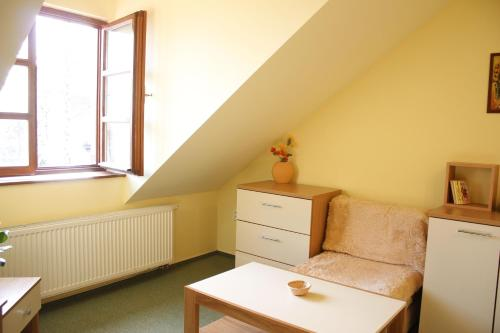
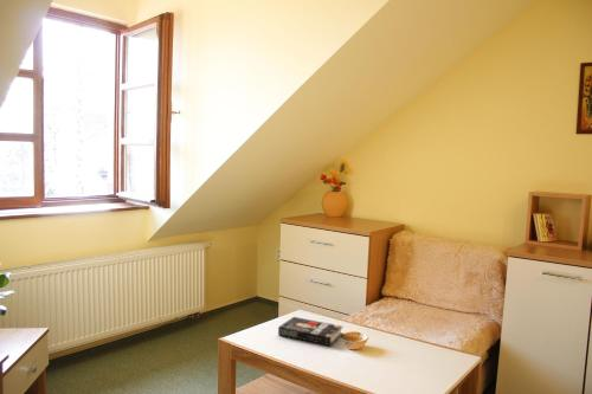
+ book [277,316,345,347]
